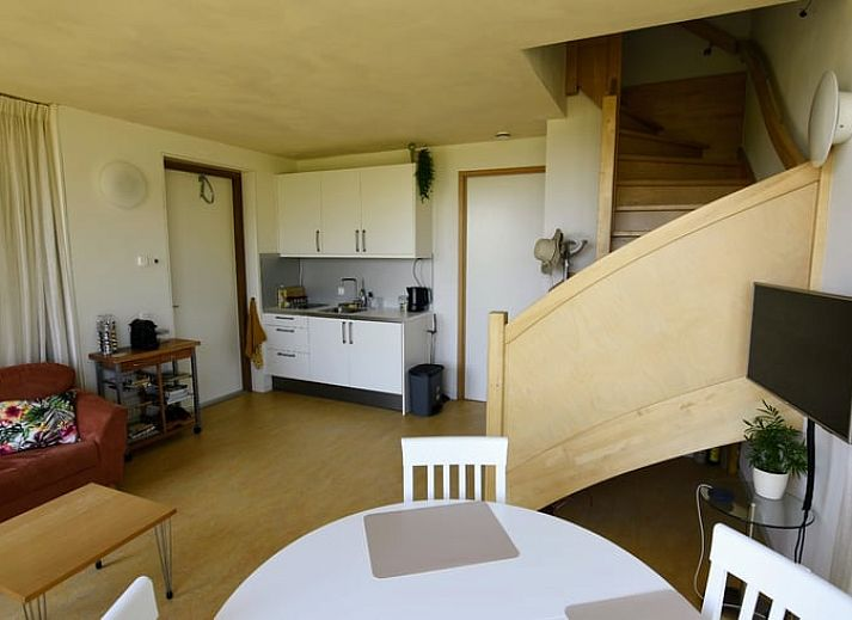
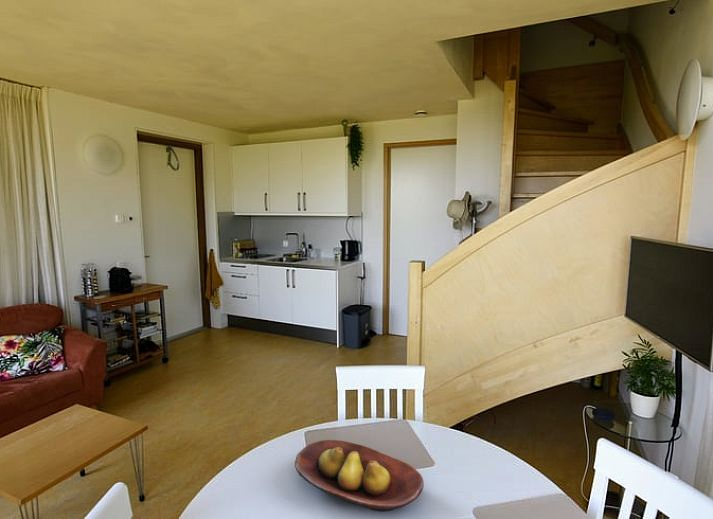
+ fruit bowl [294,439,425,513]
